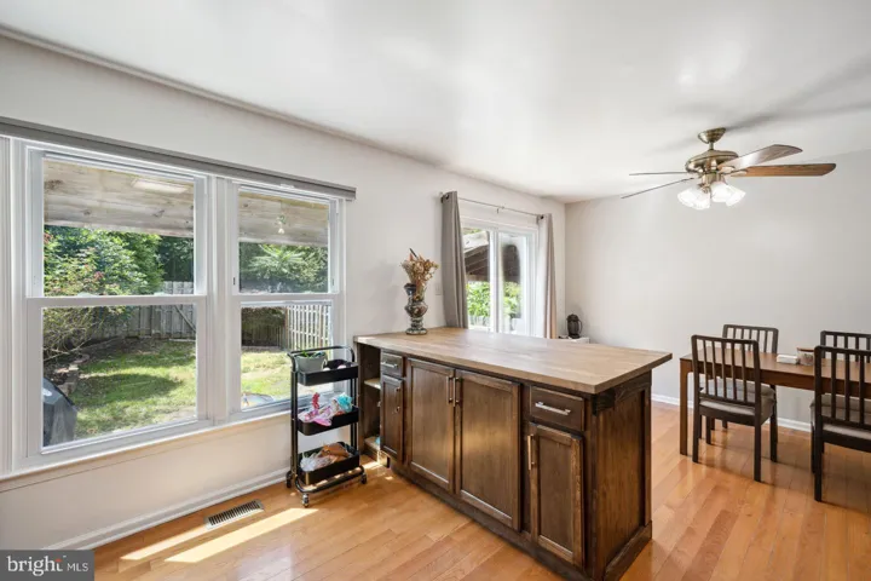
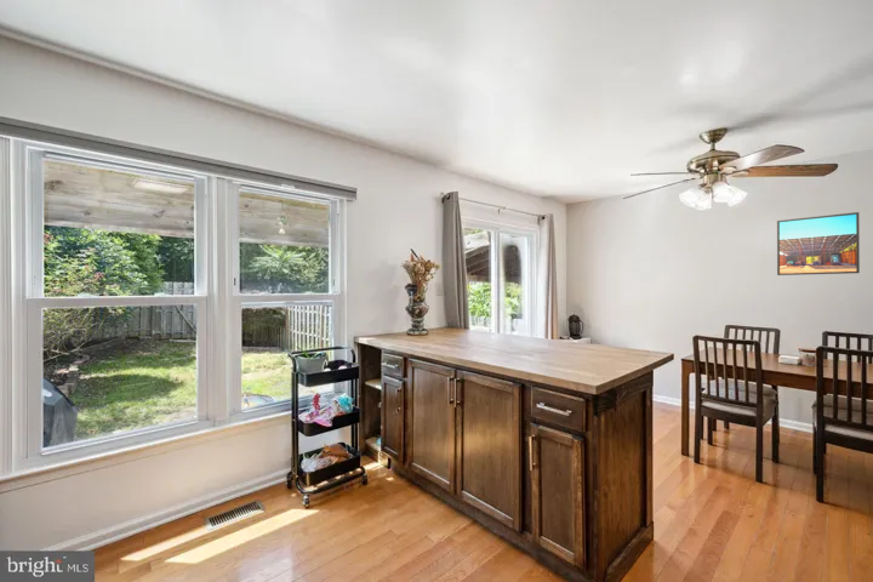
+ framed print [776,211,861,276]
